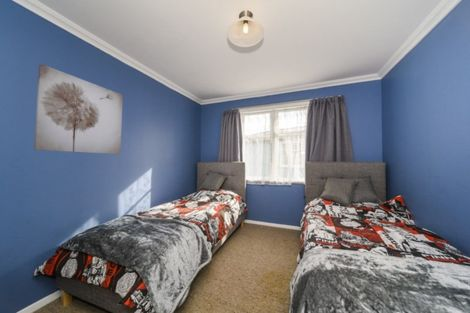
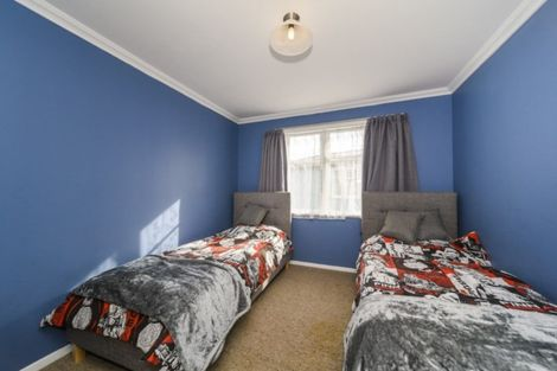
- wall art [33,63,124,155]
